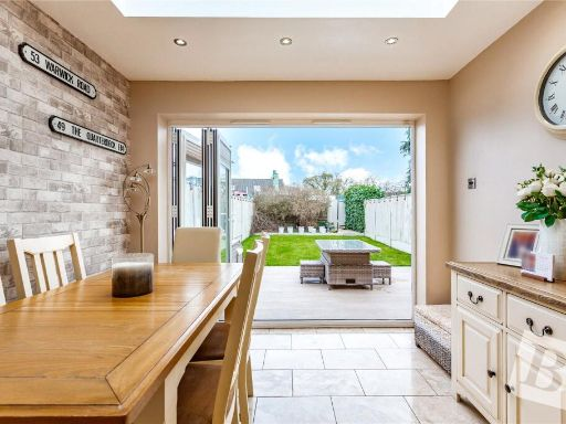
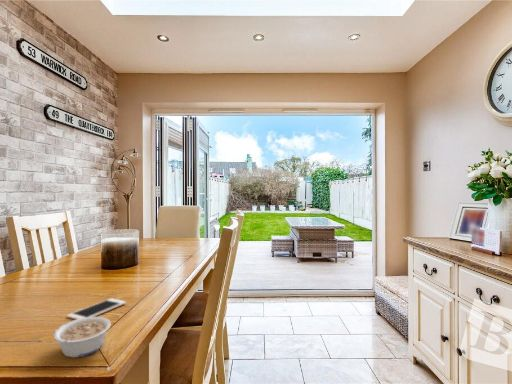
+ legume [52,316,112,358]
+ cell phone [66,297,127,320]
